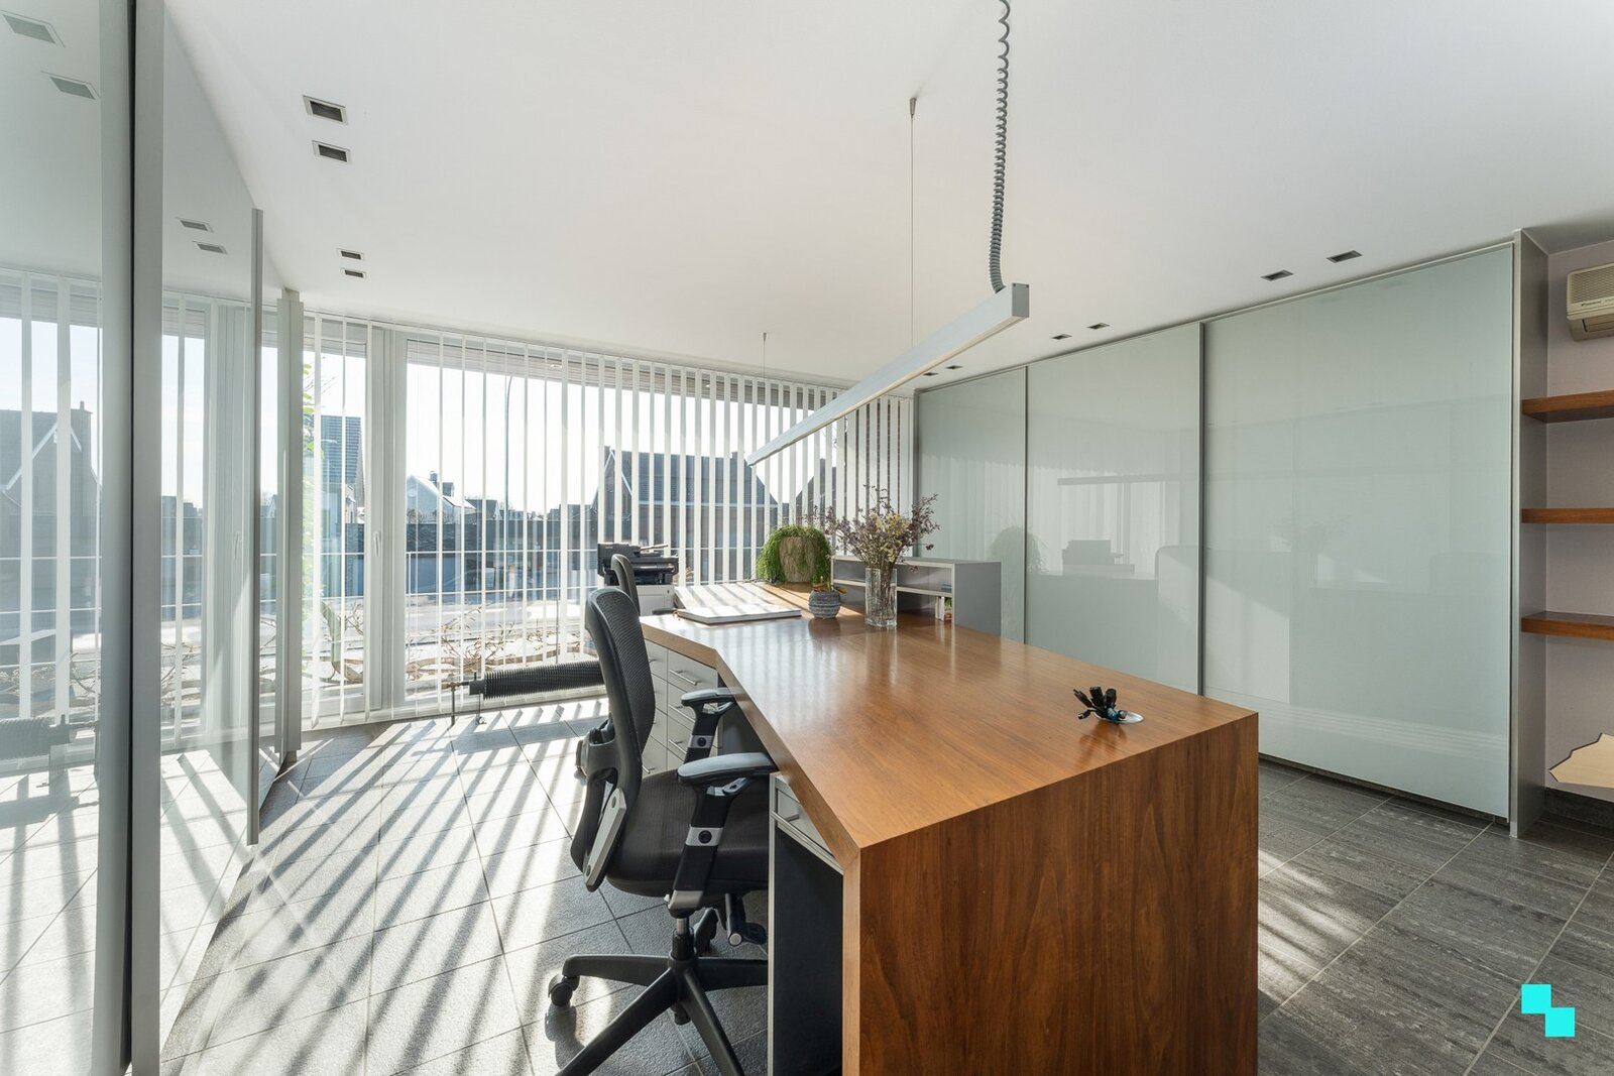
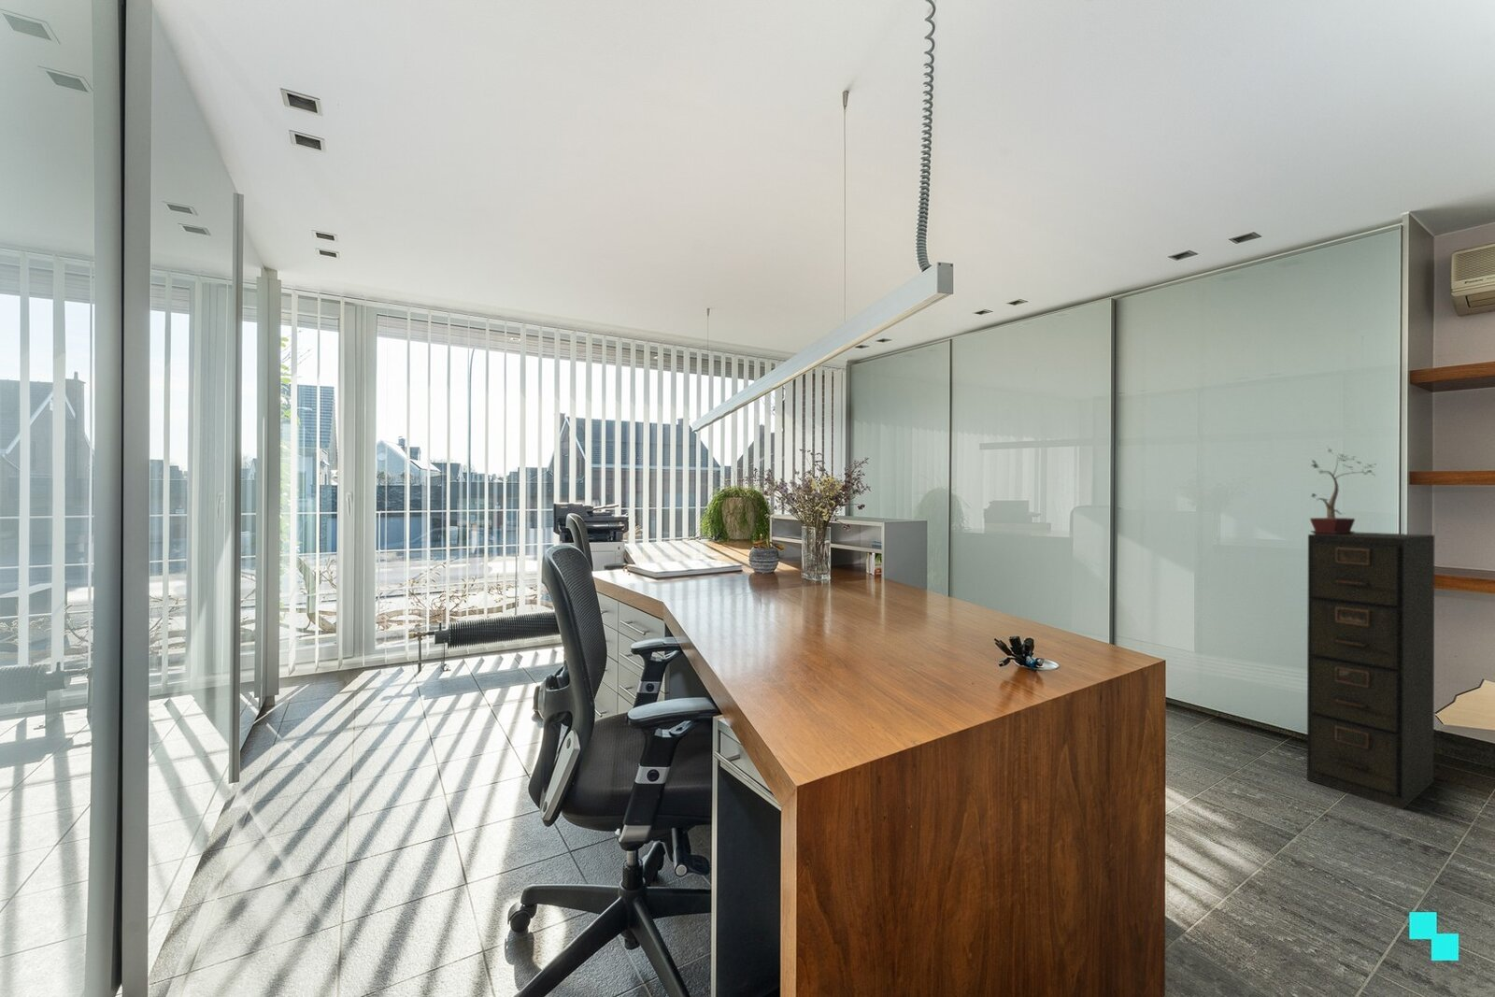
+ potted plant [1309,446,1376,534]
+ filing cabinet [1306,531,1435,811]
